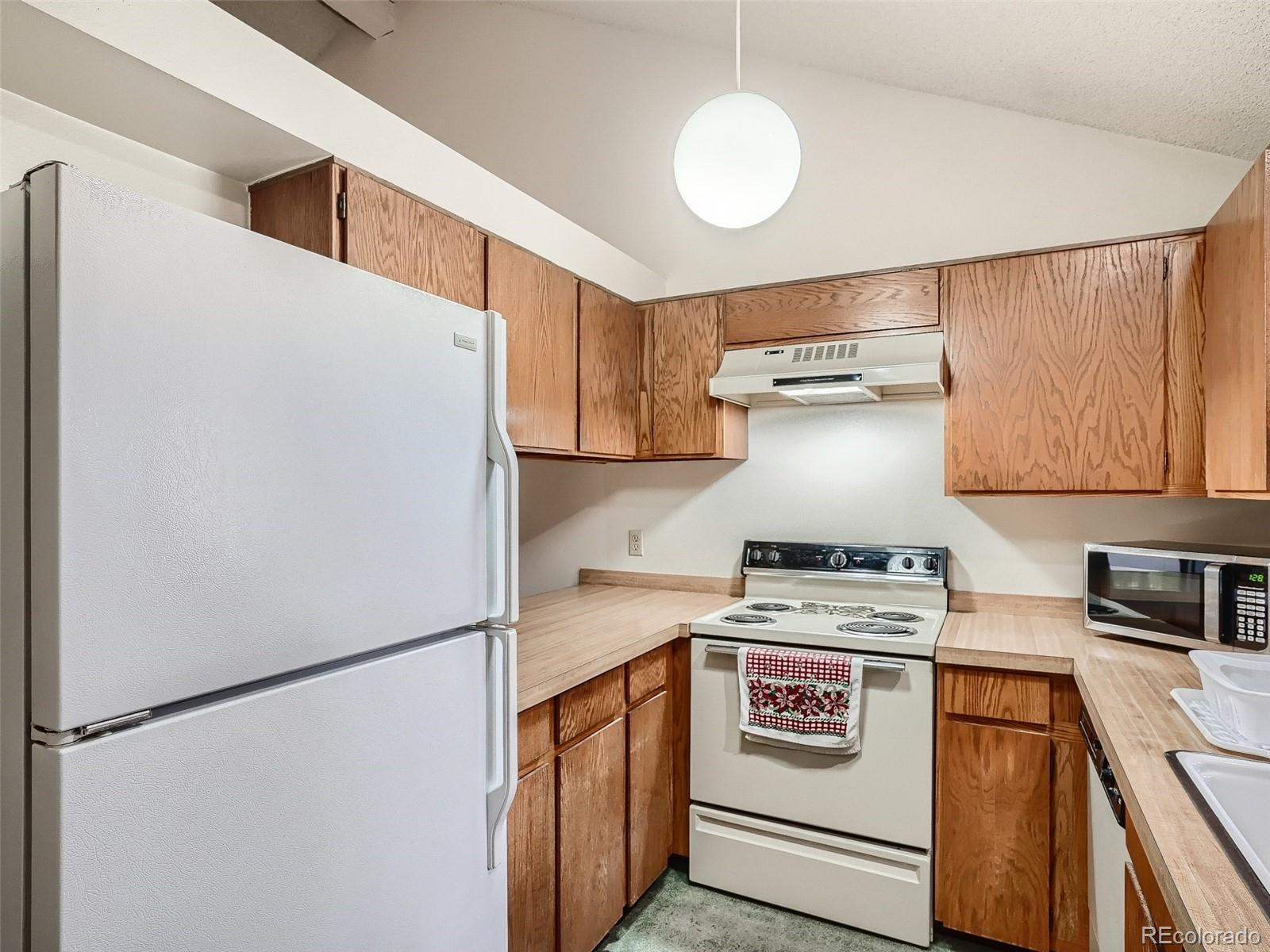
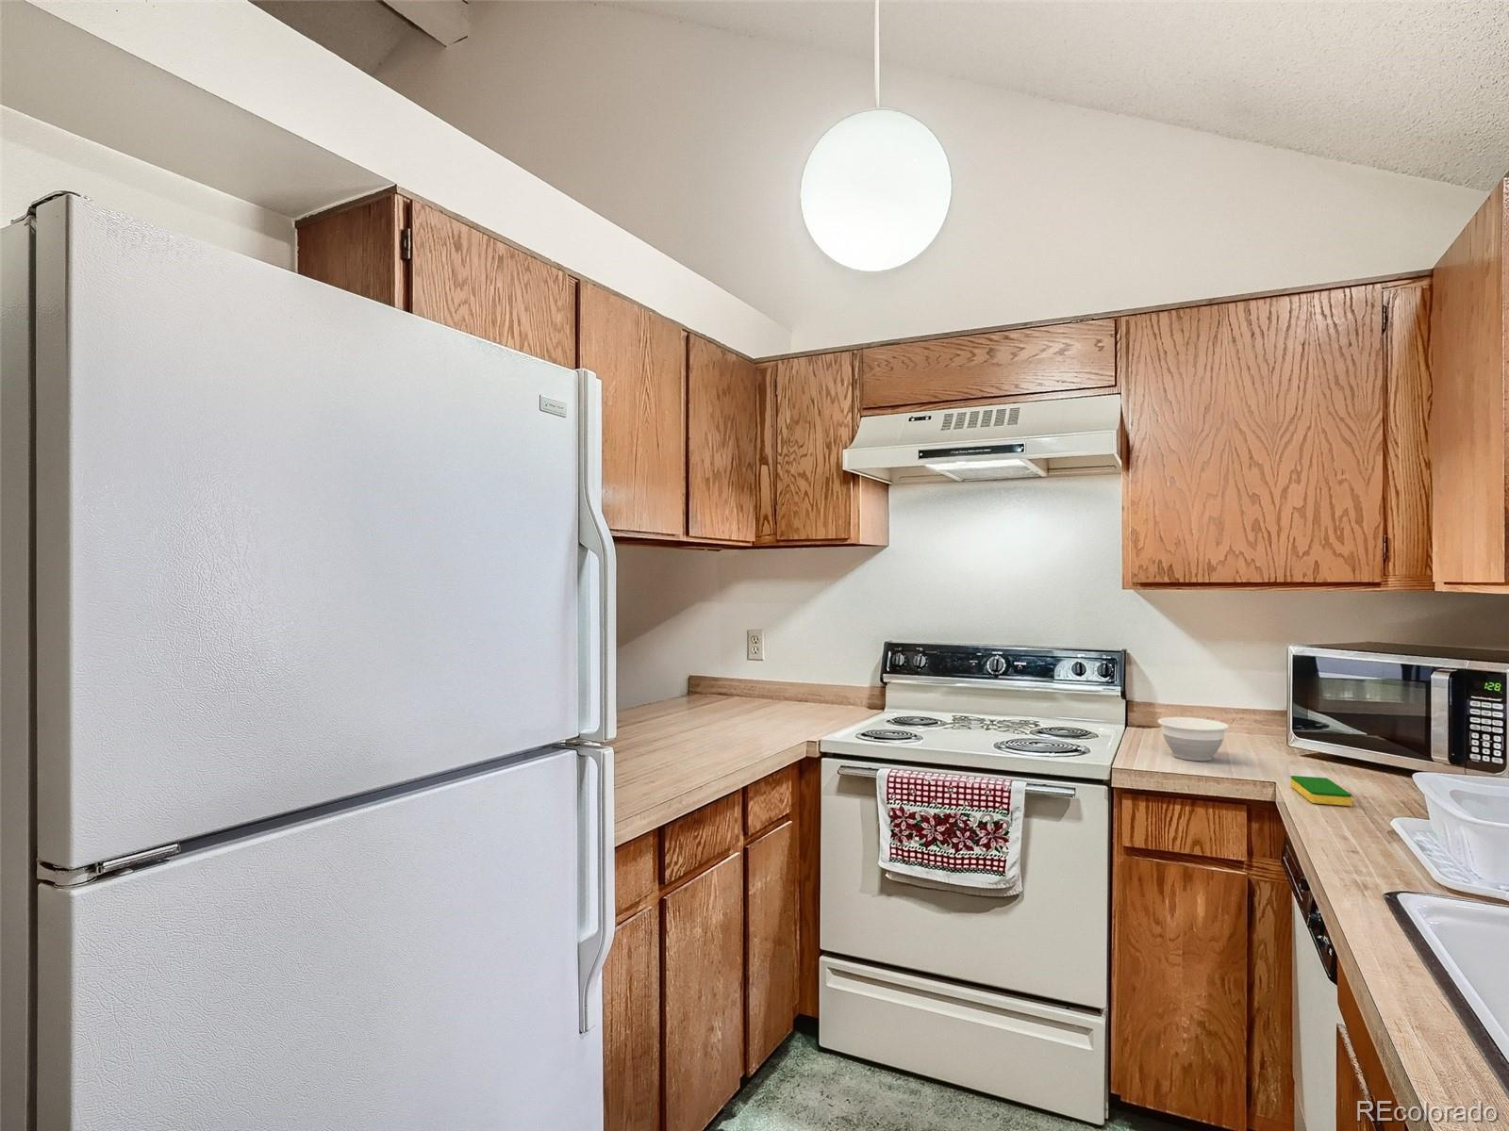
+ bowl [1157,716,1230,762]
+ dish sponge [1290,775,1352,807]
